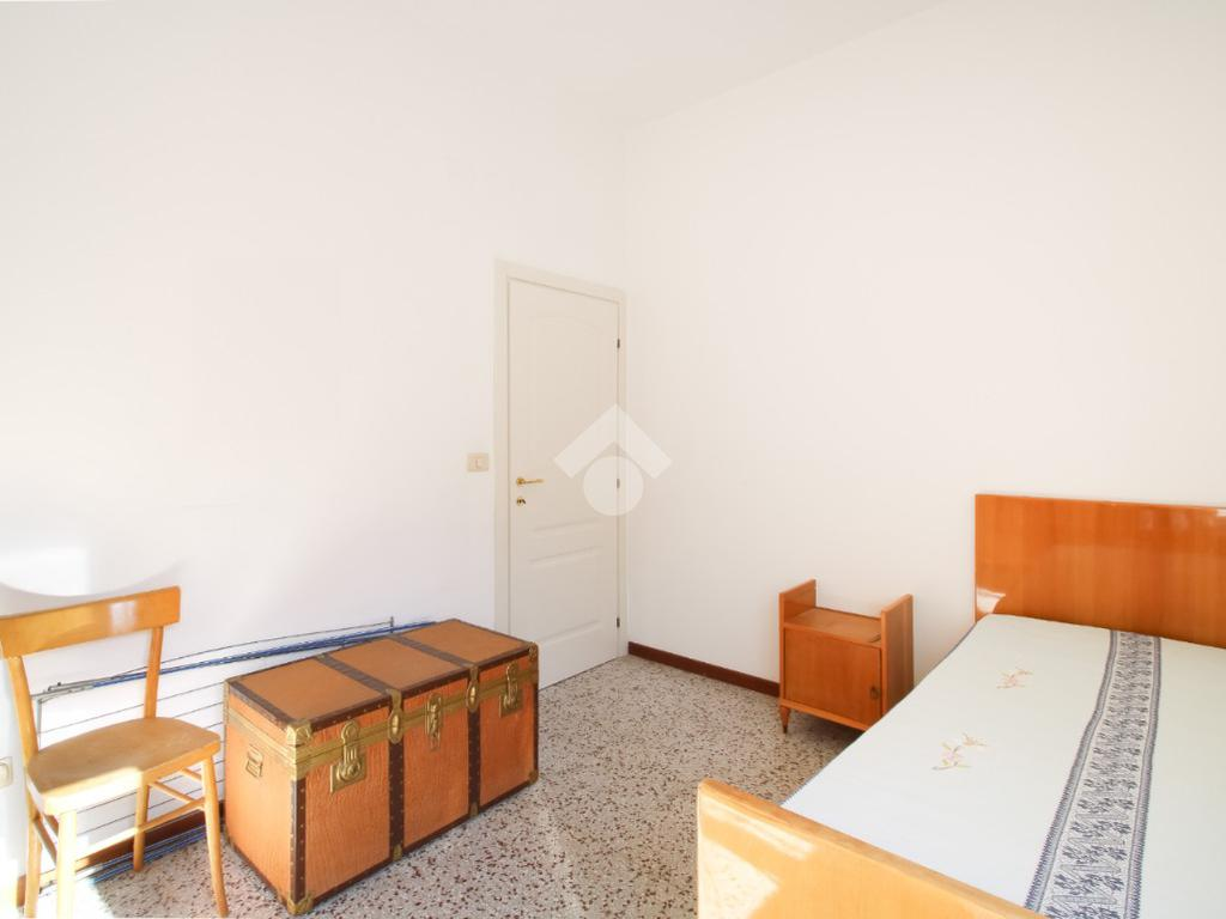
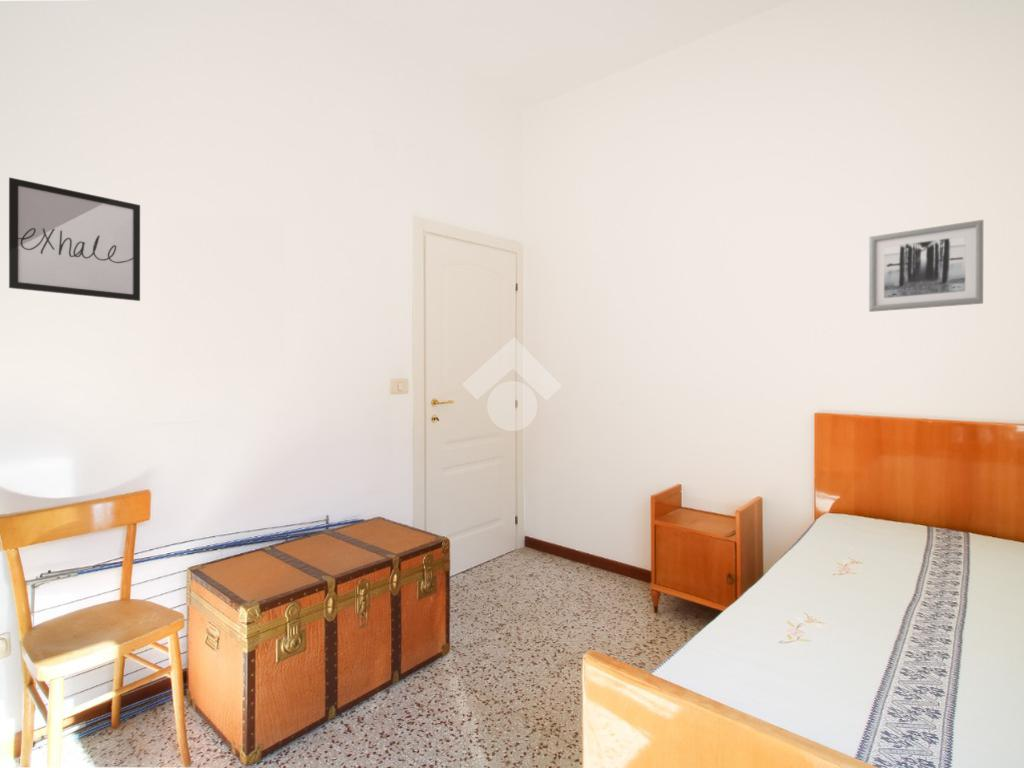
+ wall art [868,219,984,313]
+ wall art [8,176,141,302]
